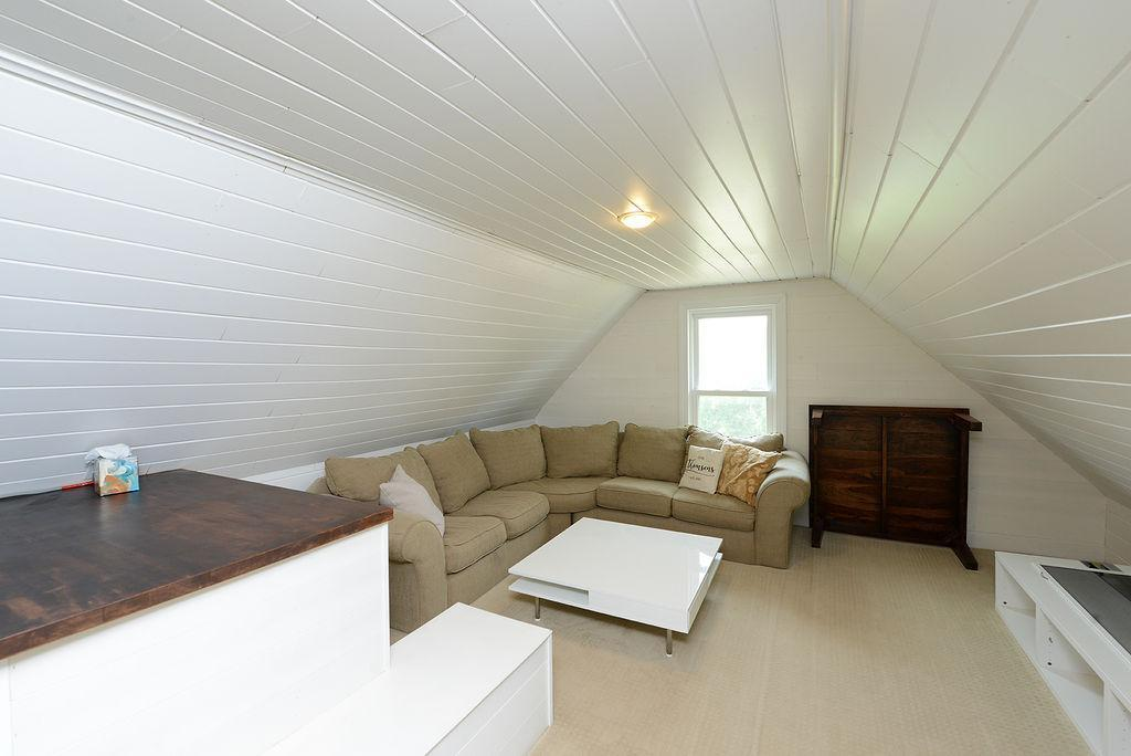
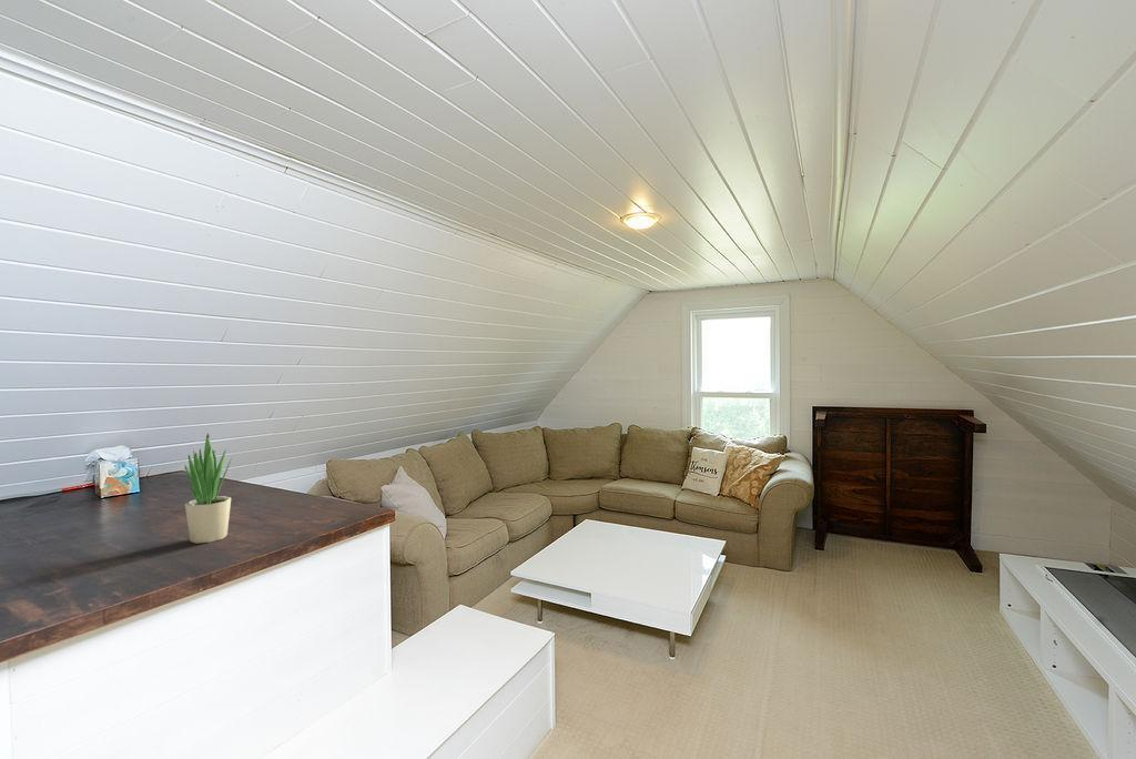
+ potted plant [183,433,233,545]
